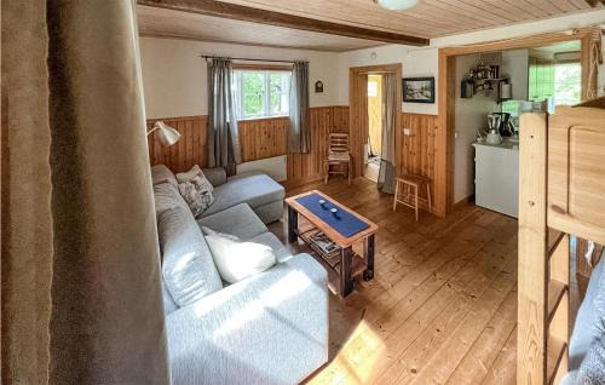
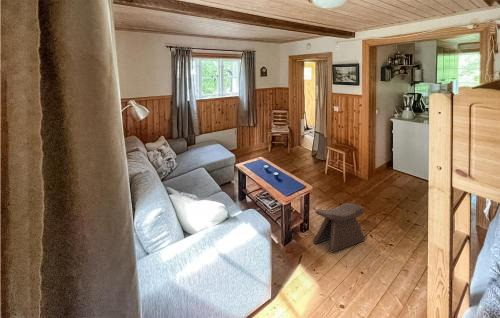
+ stool [312,202,366,253]
